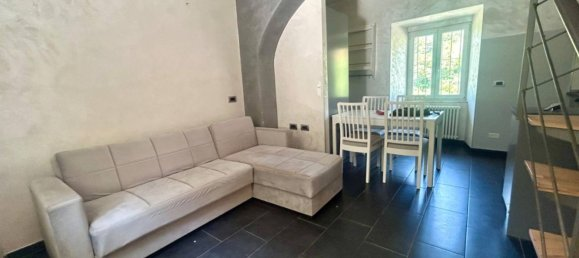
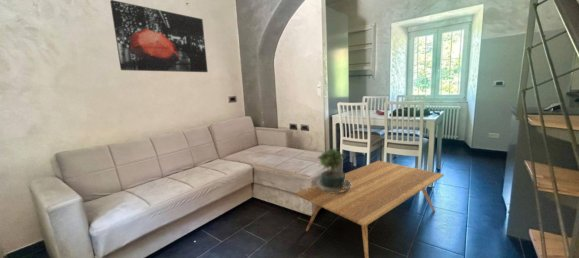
+ coffee table [294,160,445,258]
+ wall art [109,0,209,73]
+ potted plant [310,147,351,194]
